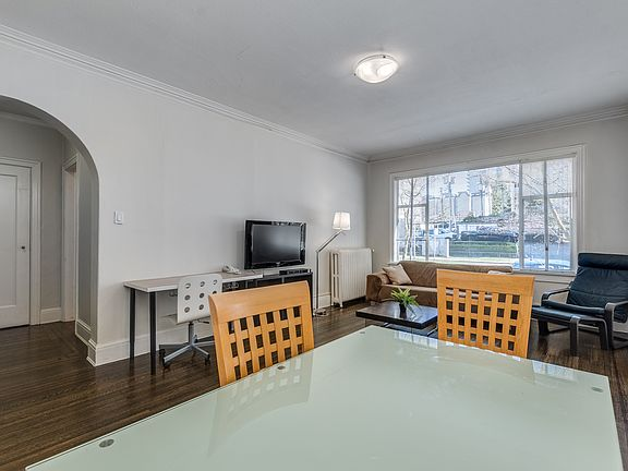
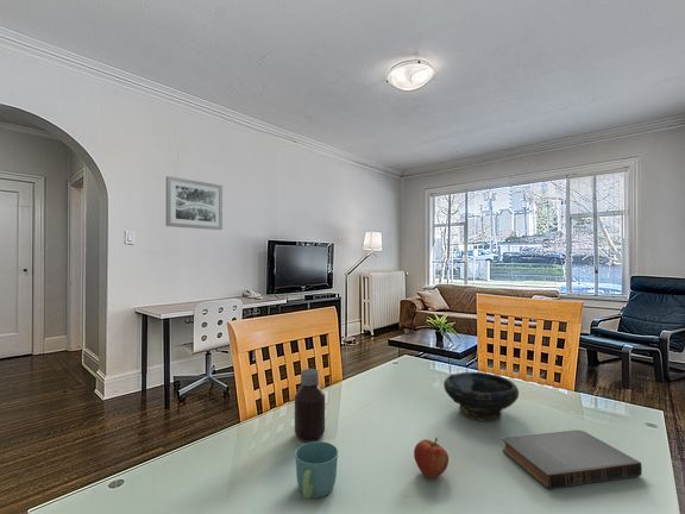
+ wall art [164,175,224,231]
+ bottle [294,368,326,443]
+ apple [413,437,450,479]
+ mug [294,440,339,500]
+ bowl [442,371,520,422]
+ book [502,430,643,490]
